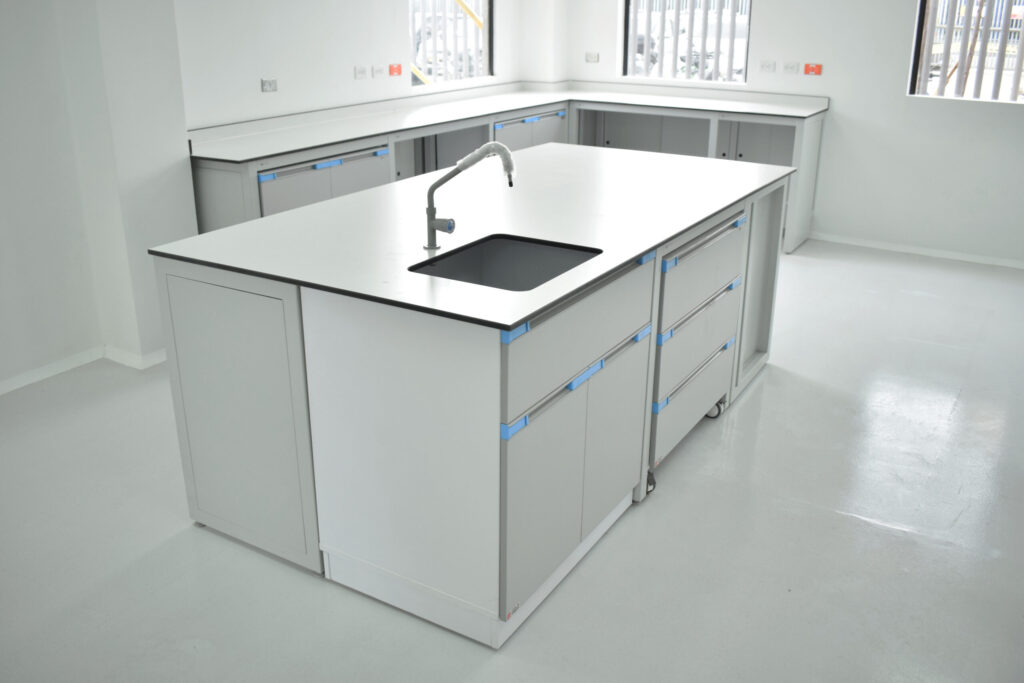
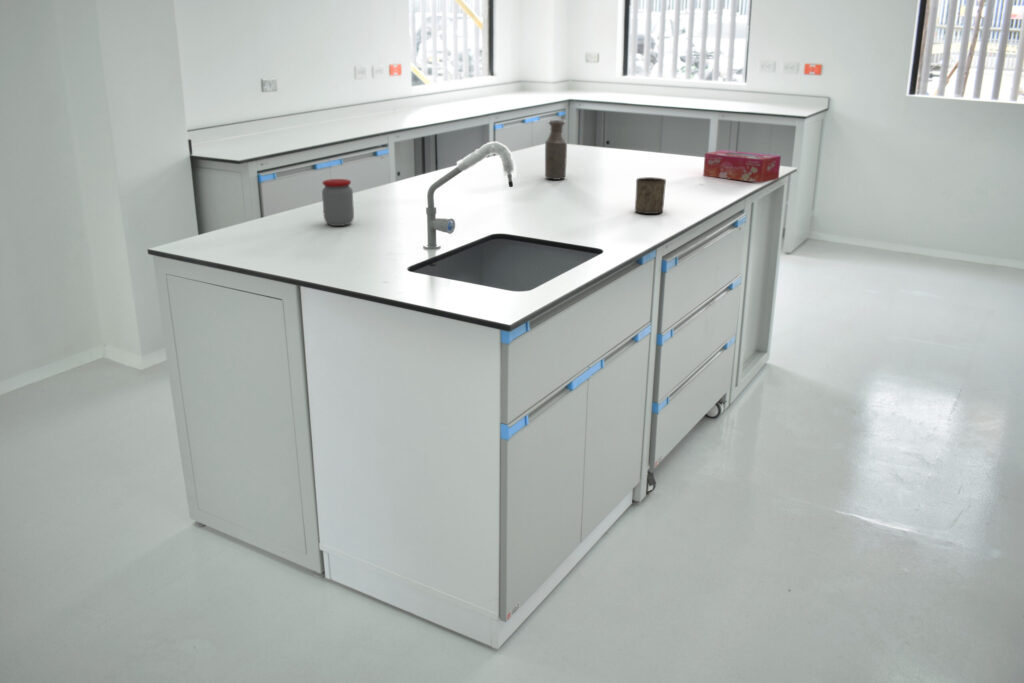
+ bottle [544,119,568,181]
+ cup [634,176,667,215]
+ jar [321,178,355,227]
+ tissue box [702,149,782,184]
